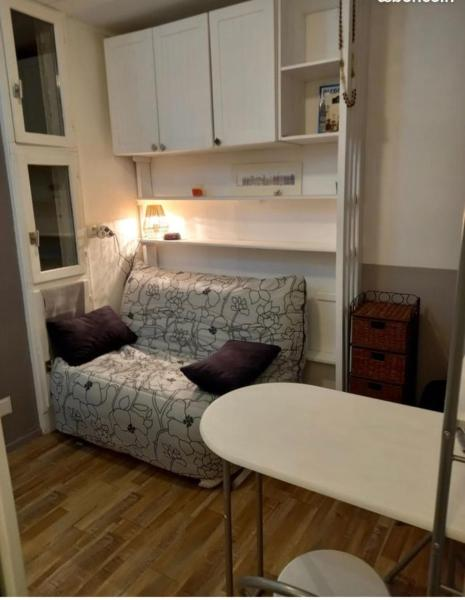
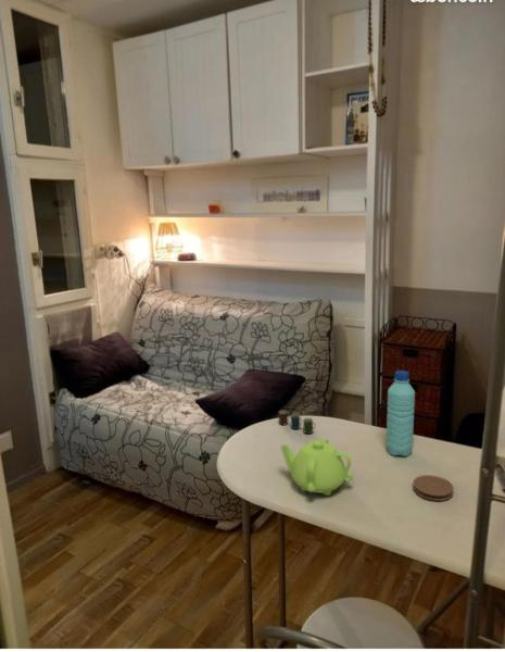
+ water bottle [386,369,416,457]
+ coaster [412,474,455,502]
+ cup [278,409,316,435]
+ teapot [279,437,354,497]
